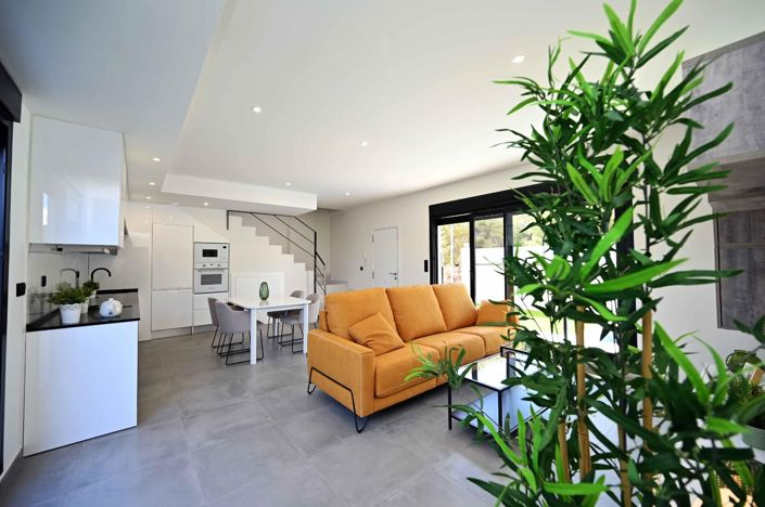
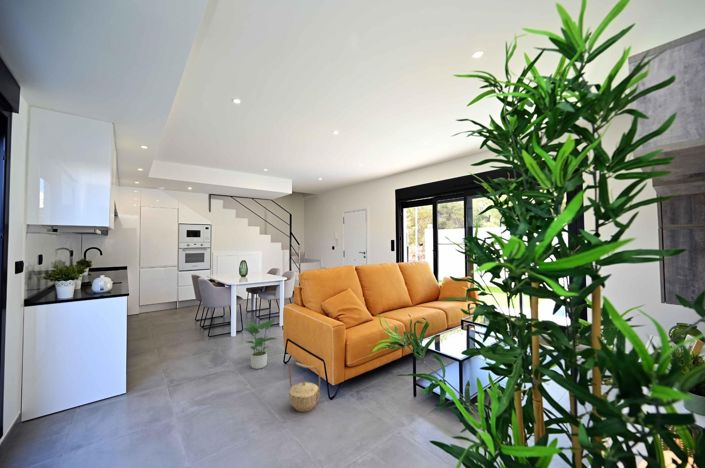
+ basket [288,361,321,413]
+ potted plant [243,318,277,370]
